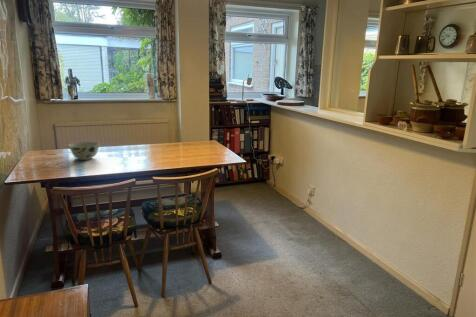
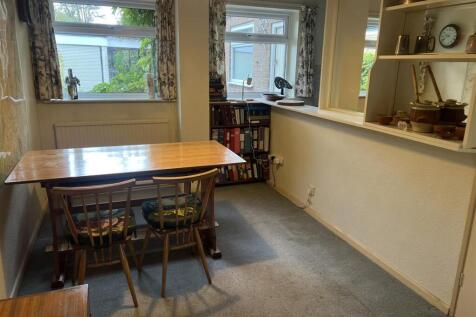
- bowl [67,141,101,161]
